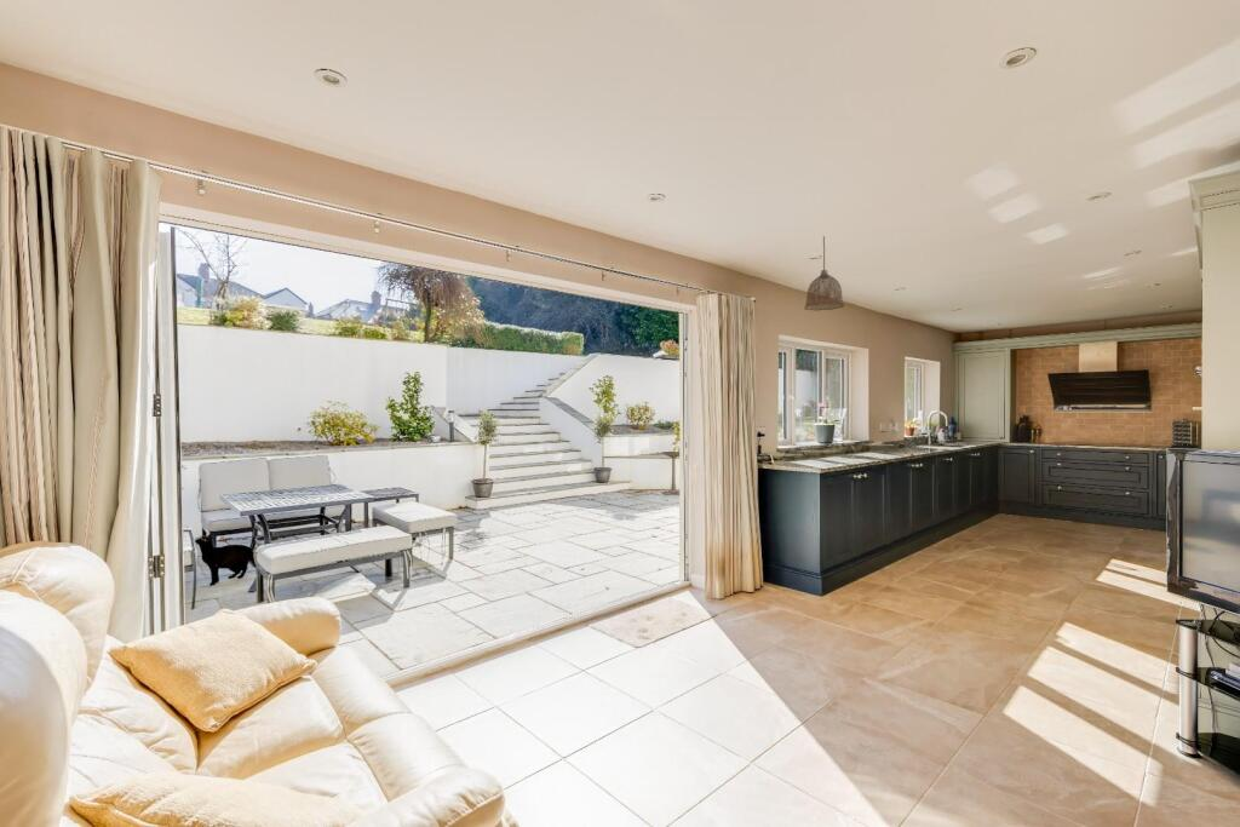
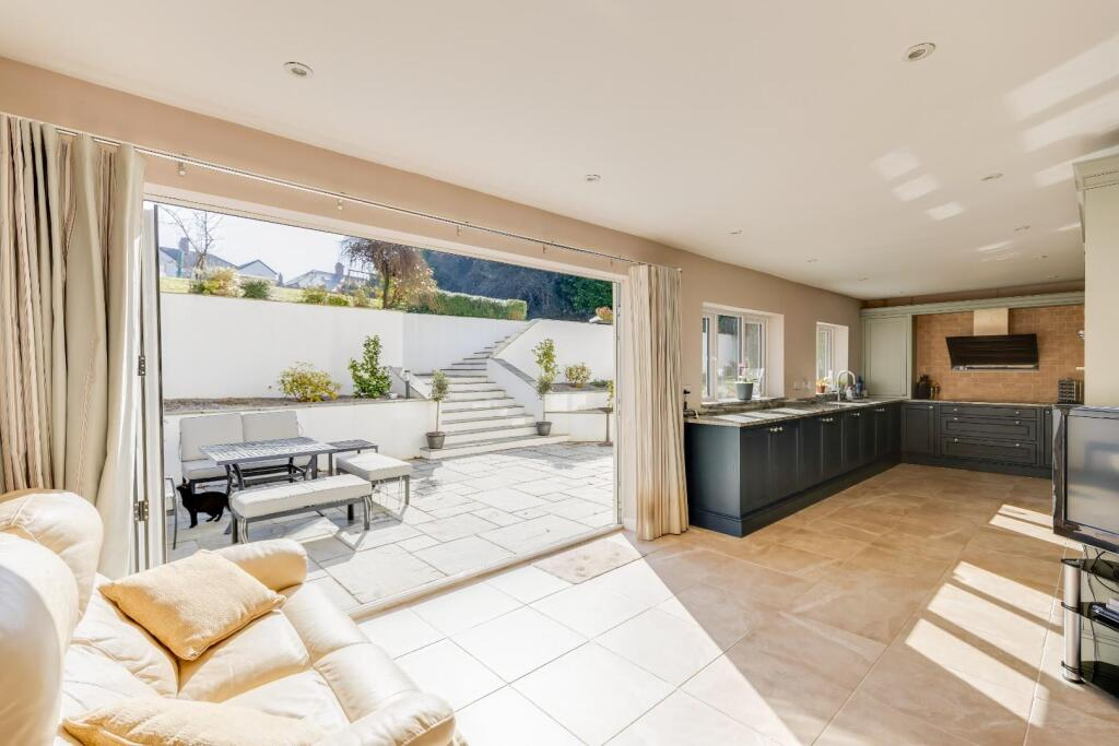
- pendant lamp [803,235,845,312]
